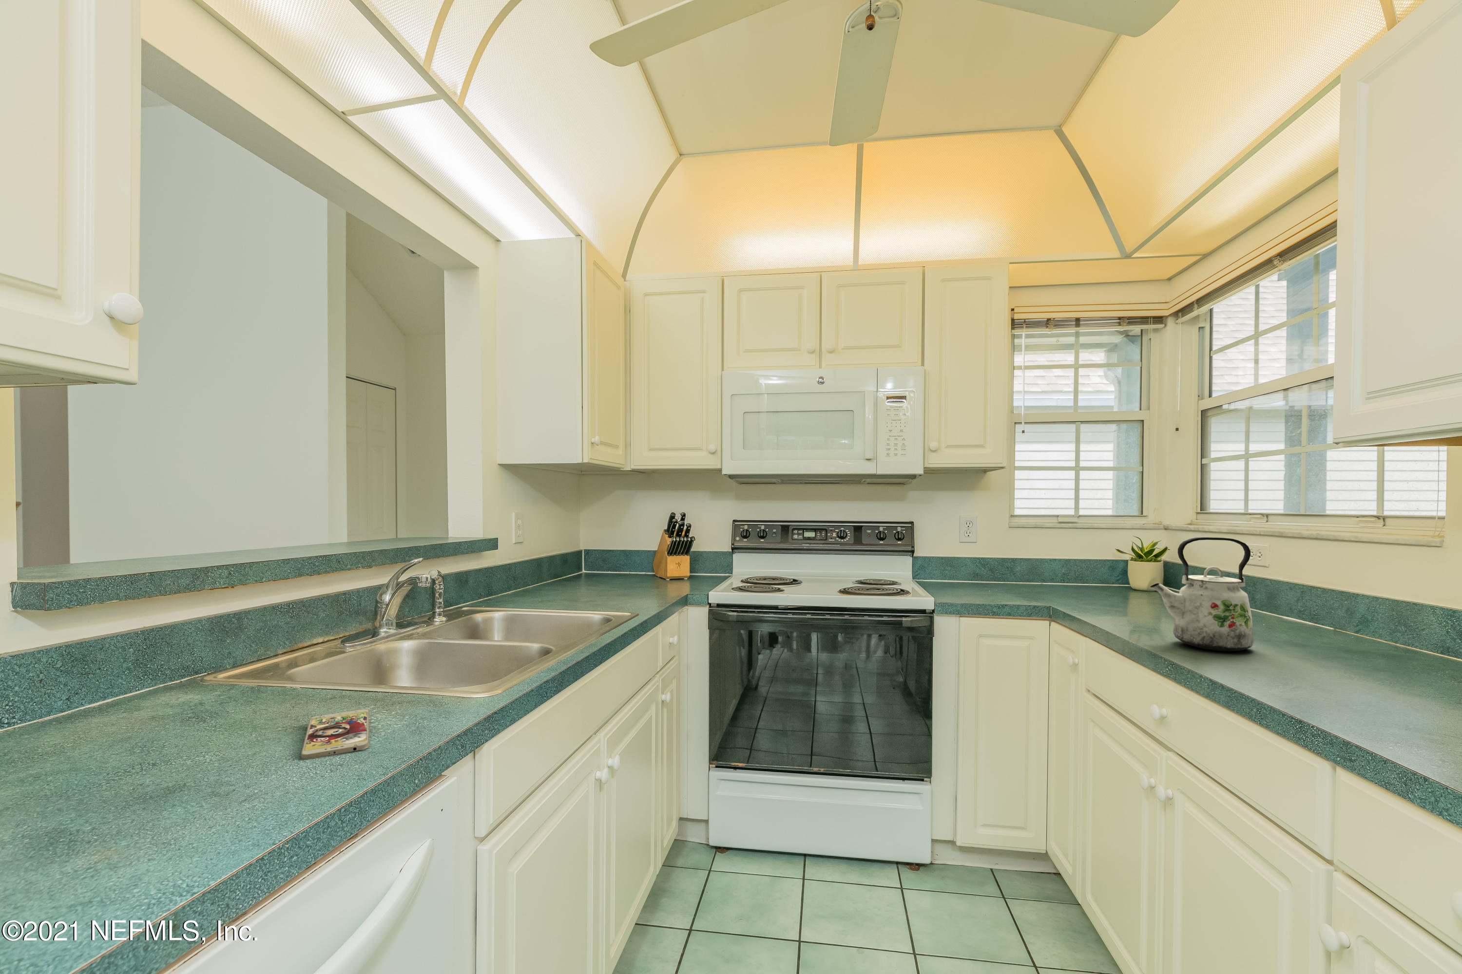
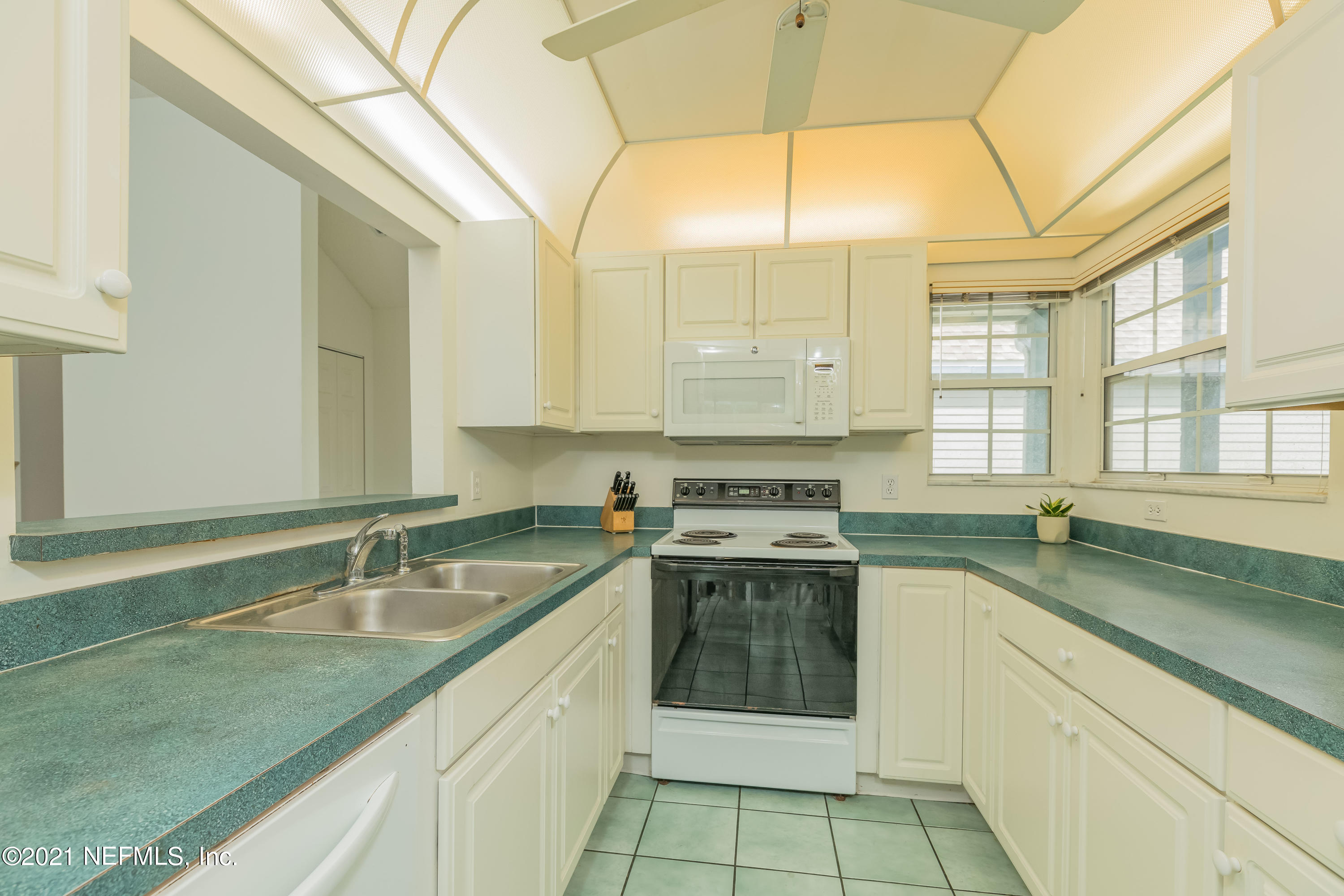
- kettle [1150,537,1254,651]
- smartphone [300,709,370,759]
